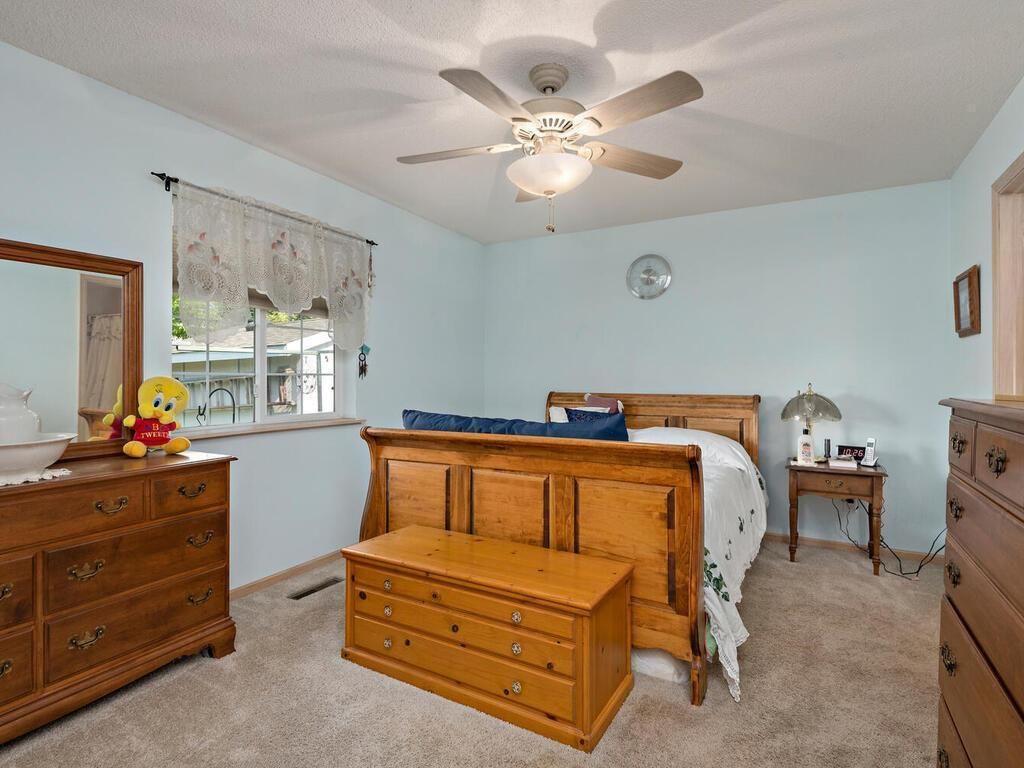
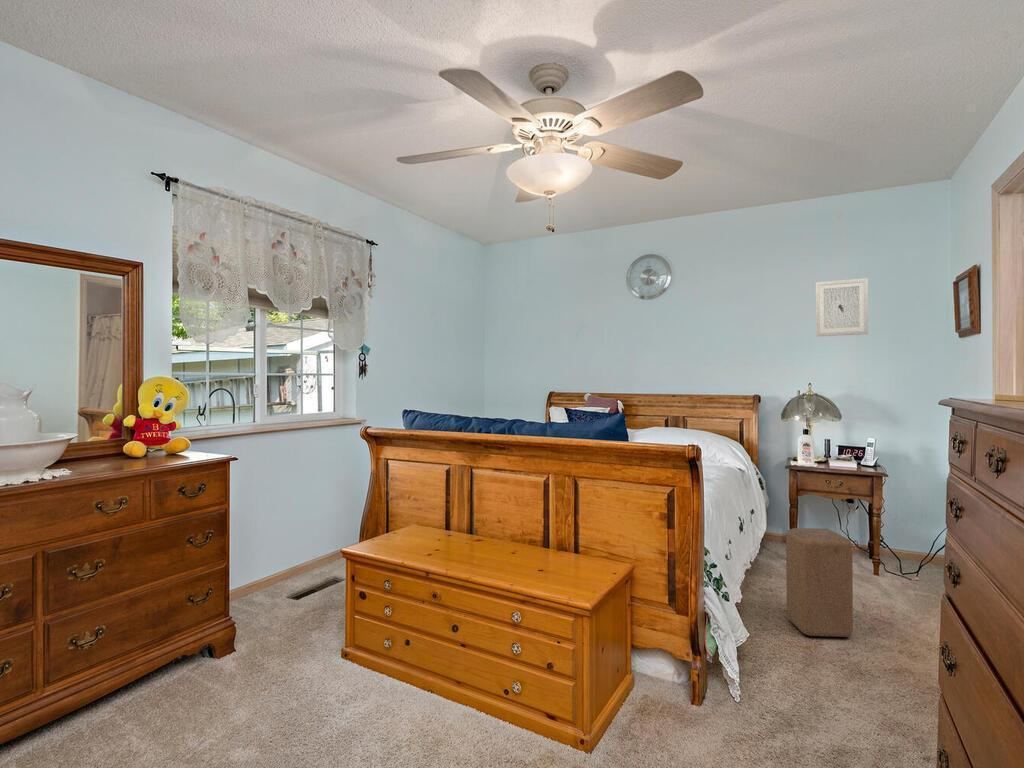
+ wall art [815,277,869,337]
+ stool [785,527,854,638]
